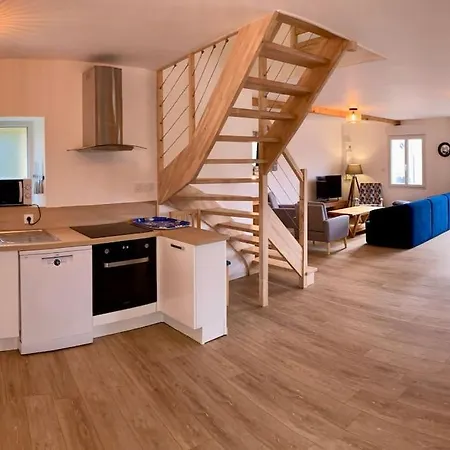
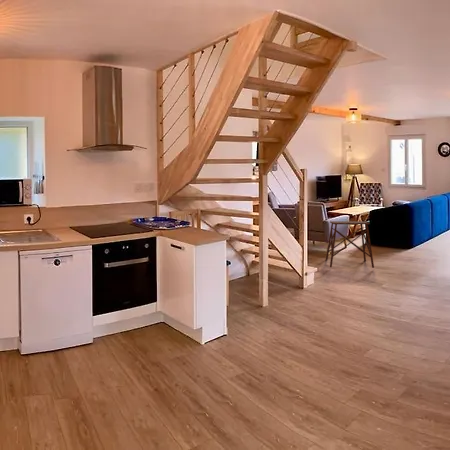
+ side table [325,220,375,269]
